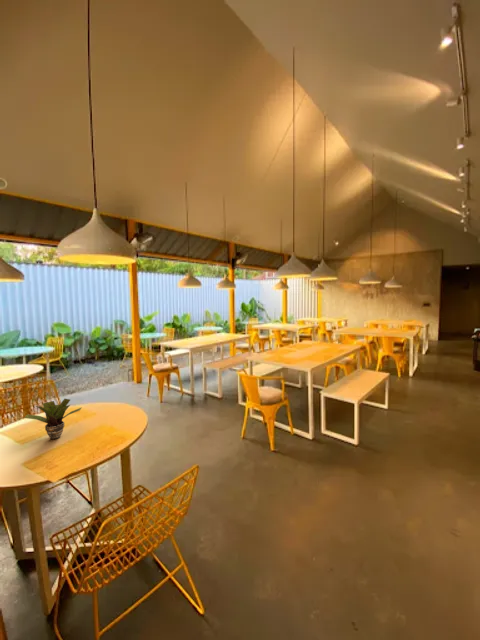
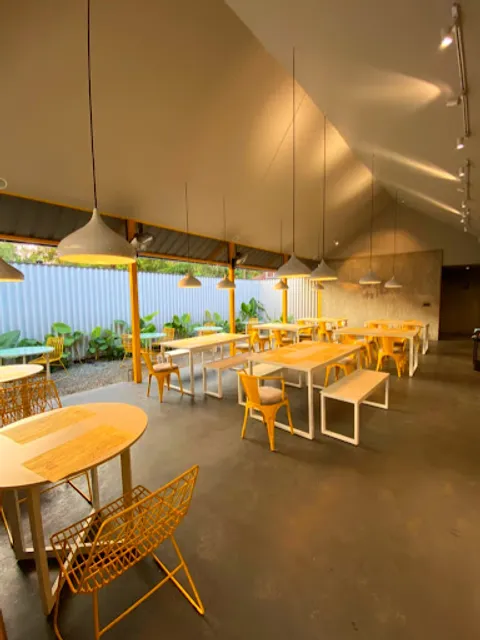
- potted plant [24,398,83,440]
